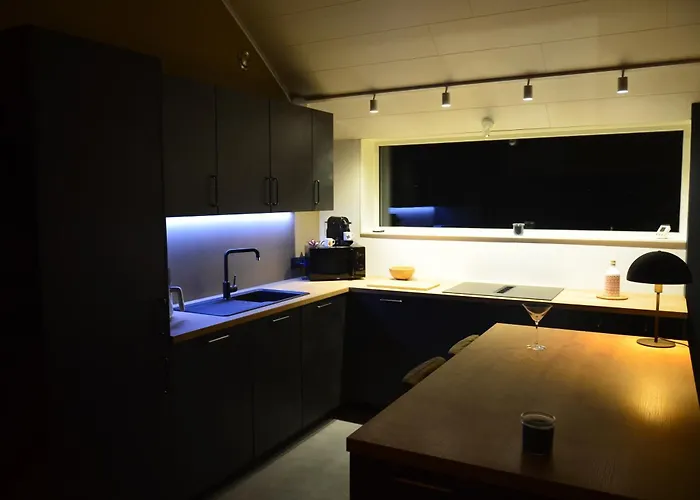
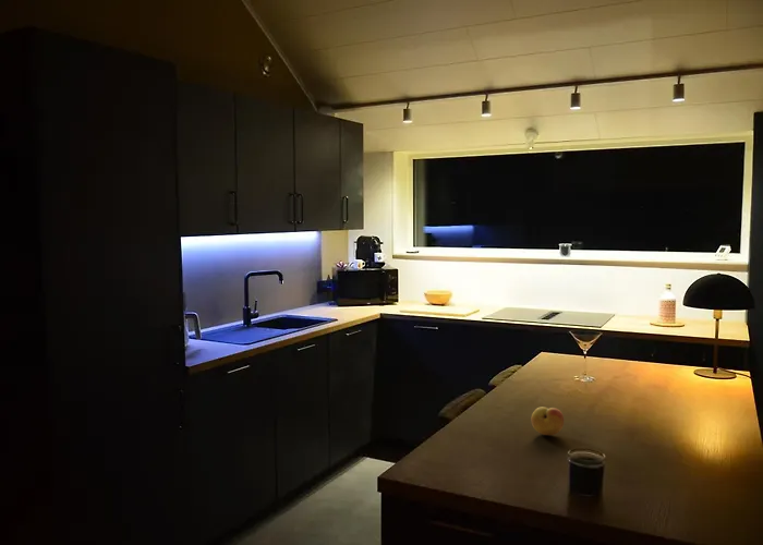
+ fruit [530,405,565,436]
